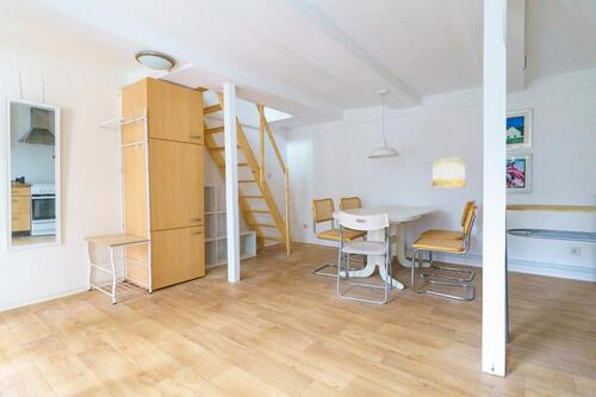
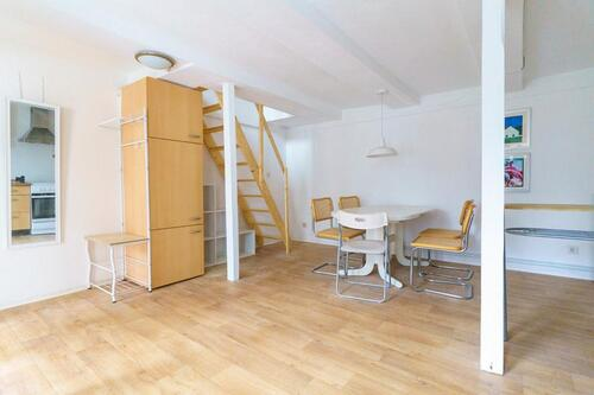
- wall art [432,156,466,190]
